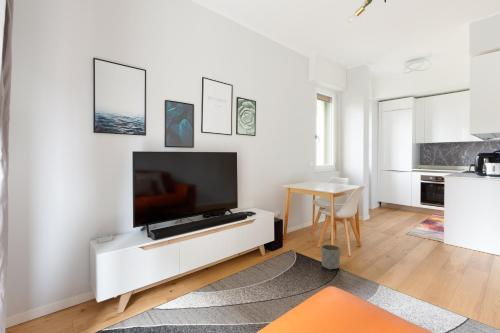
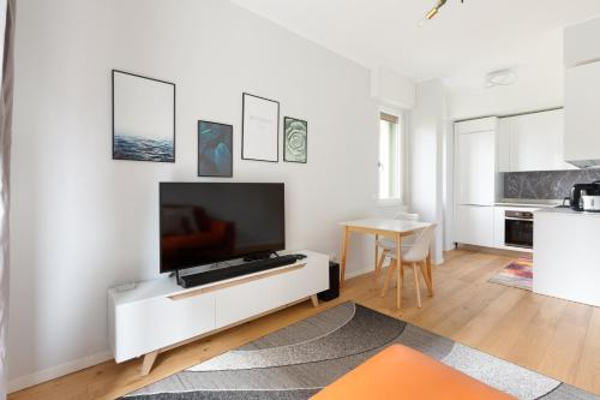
- planter [320,244,341,271]
